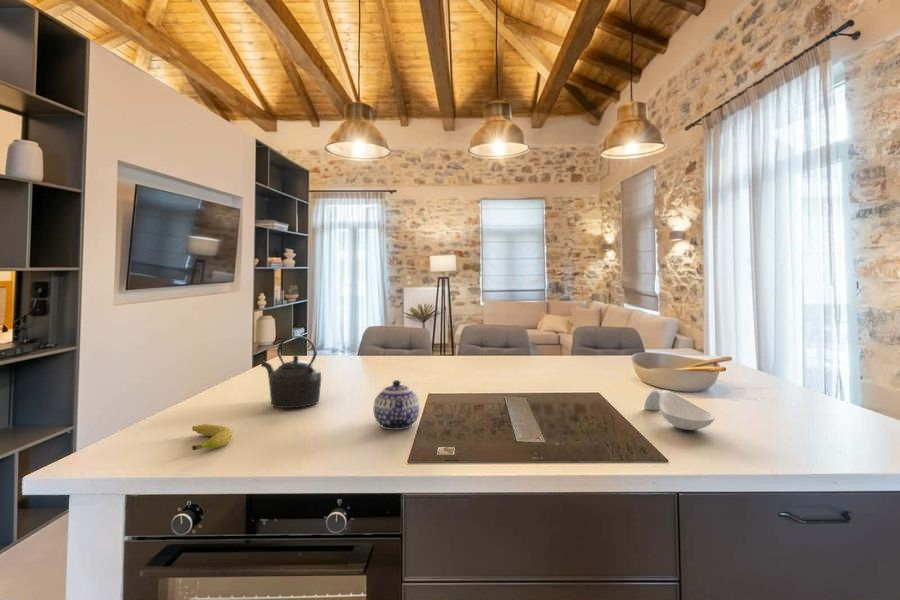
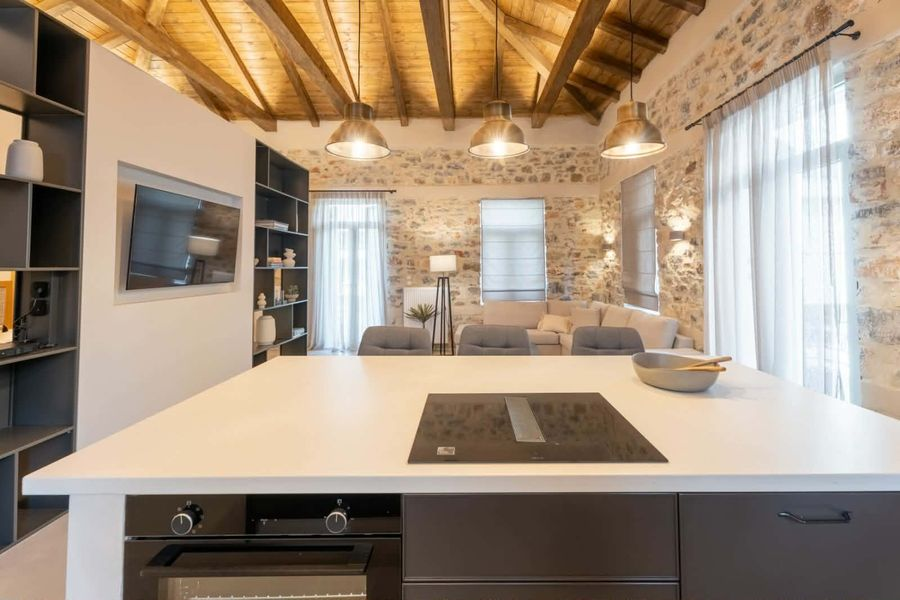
- kettle [260,335,322,409]
- fruit [191,423,233,451]
- spoon rest [643,389,716,431]
- teapot [373,379,421,431]
